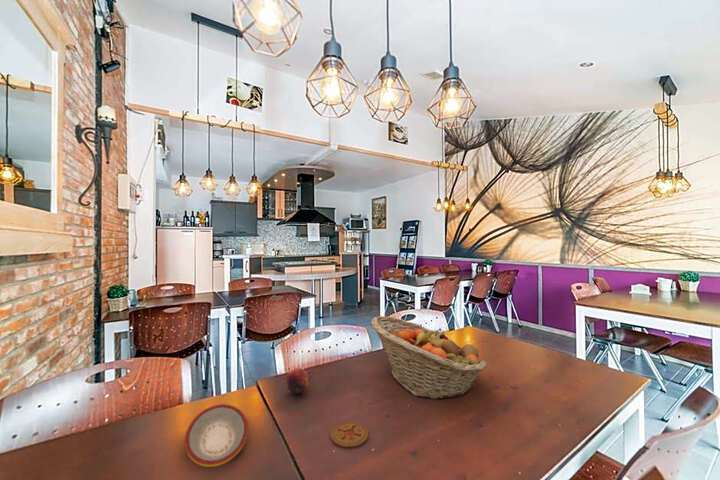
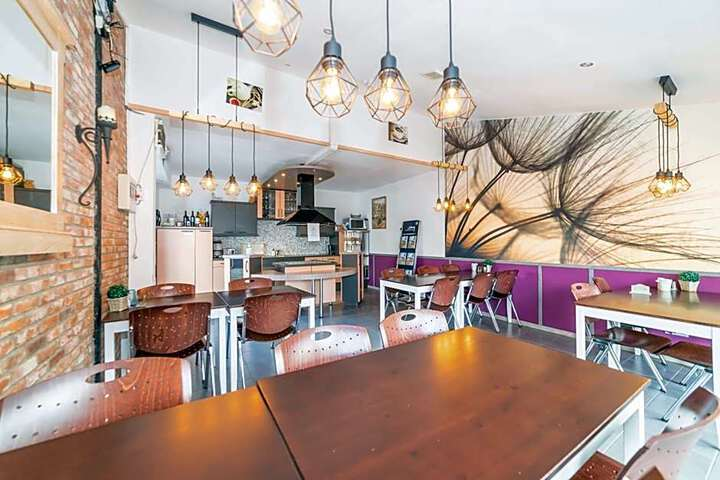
- fruit [285,367,310,395]
- coaster [330,421,369,448]
- plate [184,403,249,468]
- fruit basket [370,315,488,400]
